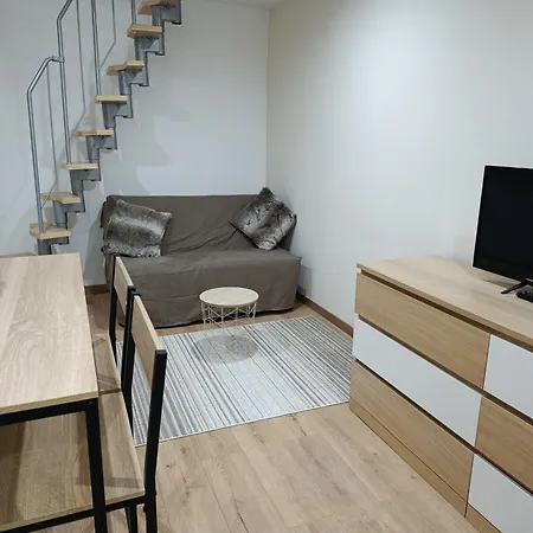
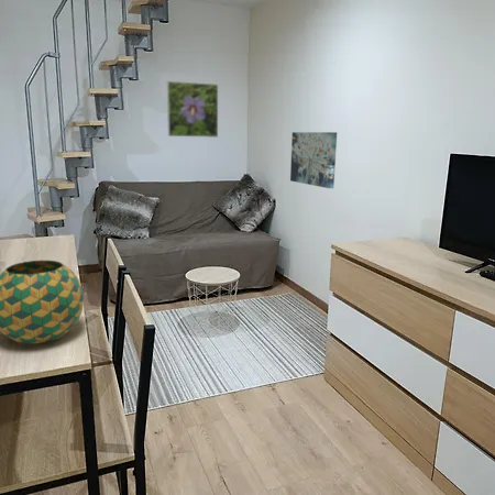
+ wall art [289,131,338,189]
+ decorative ball [0,260,85,345]
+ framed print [166,80,219,139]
